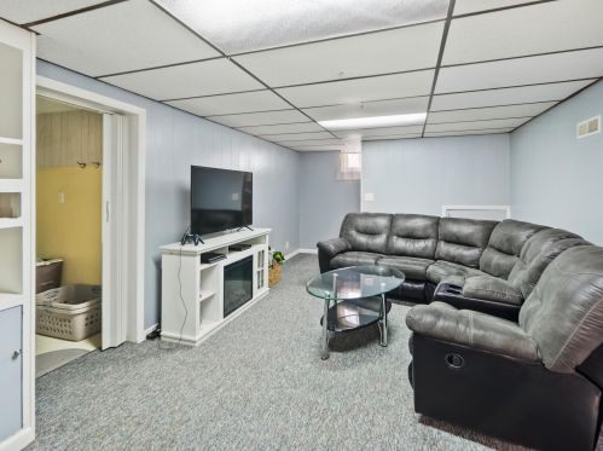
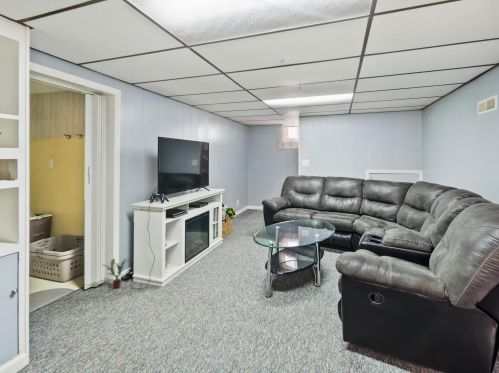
+ potted plant [101,257,133,289]
